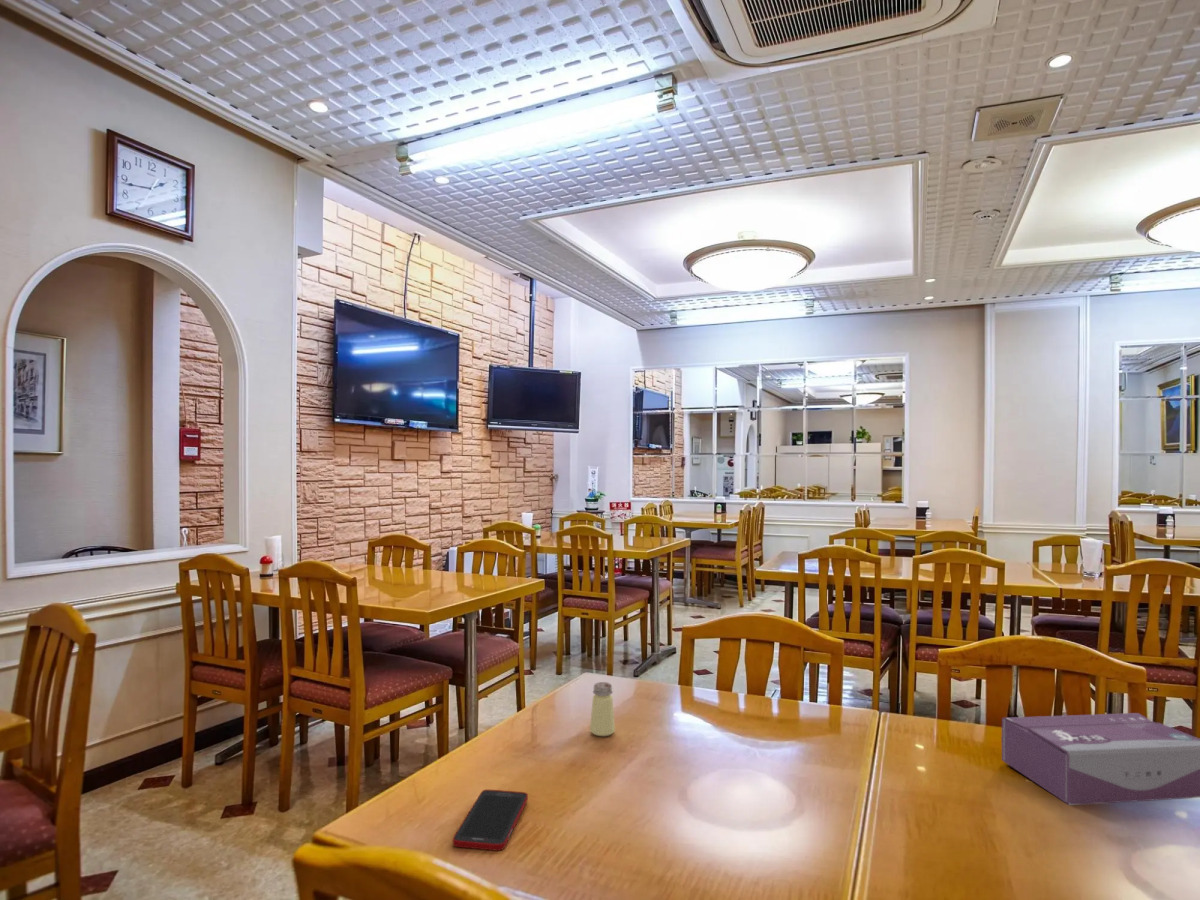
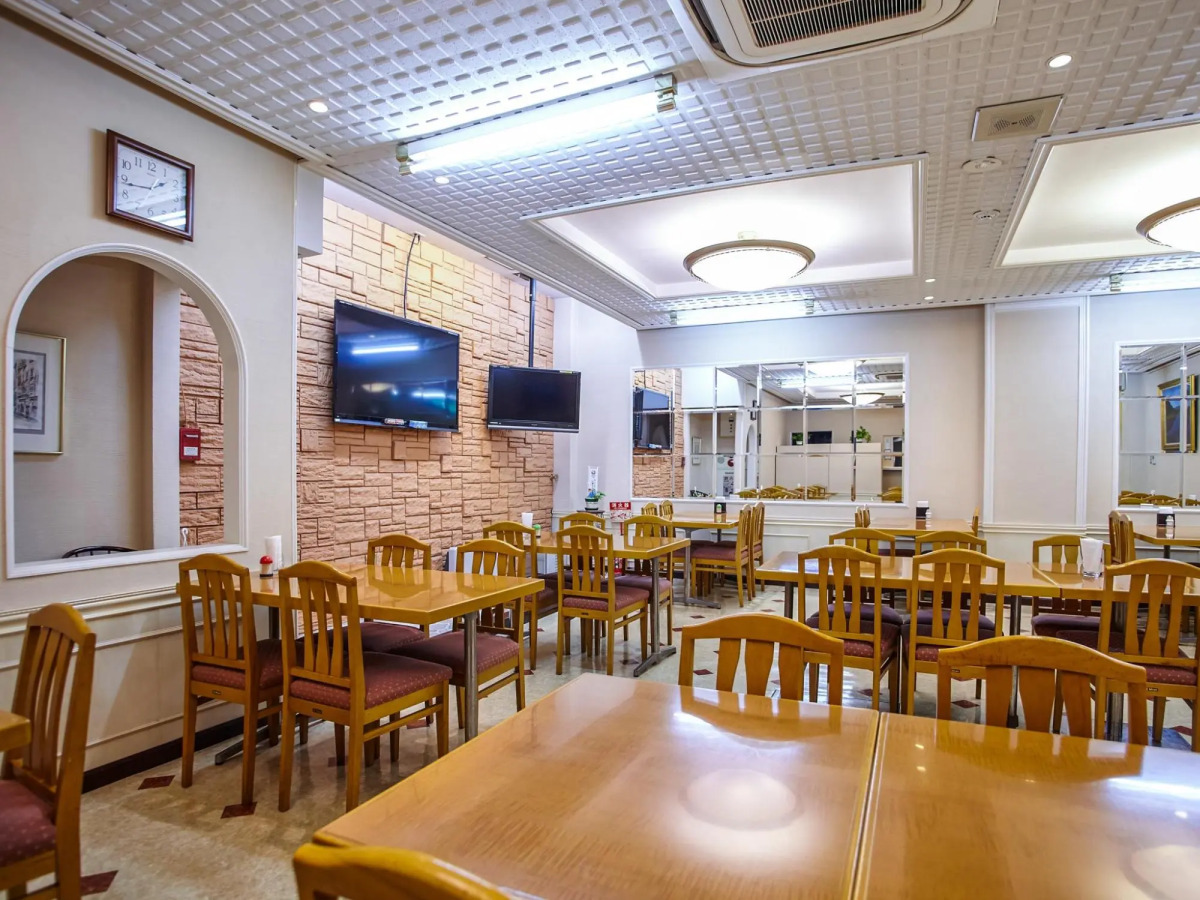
- tissue box [1001,712,1200,806]
- cell phone [452,789,529,852]
- saltshaker [589,681,616,737]
